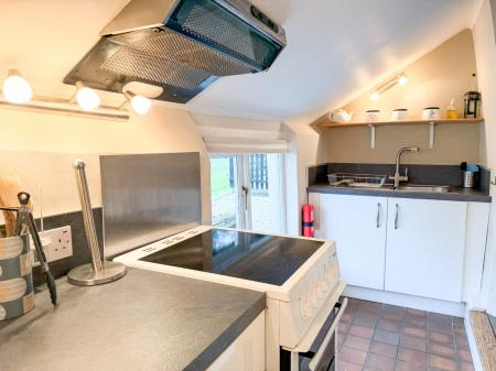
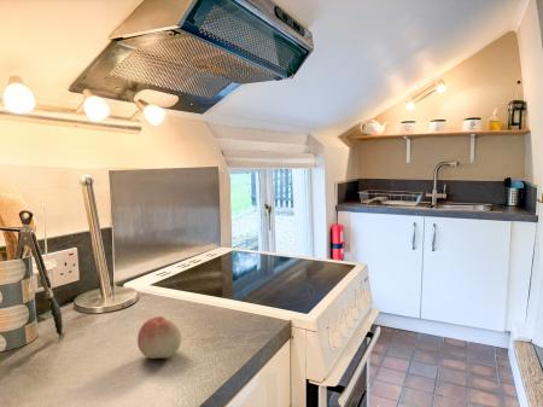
+ fruit [136,315,182,360]
